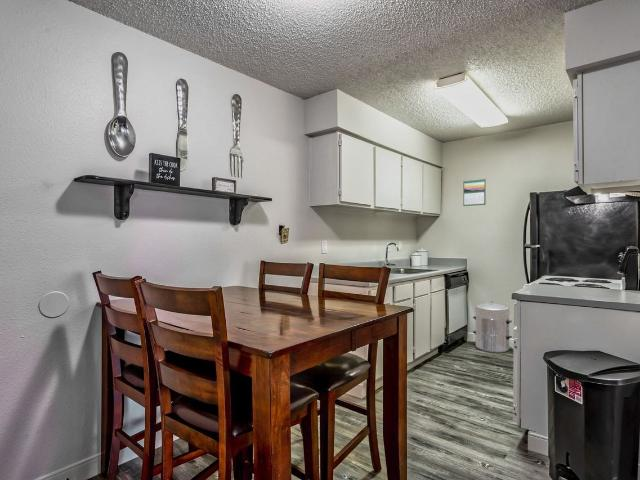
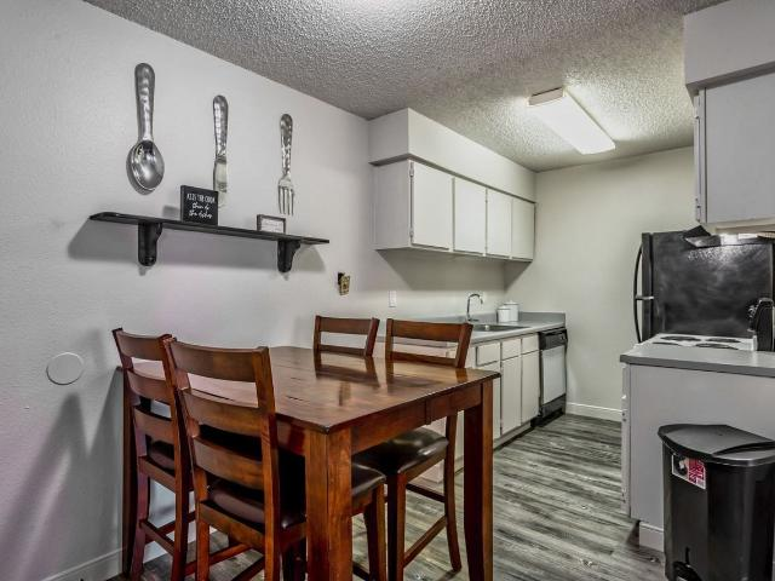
- calendar [462,178,487,207]
- waste bin [472,300,513,354]
